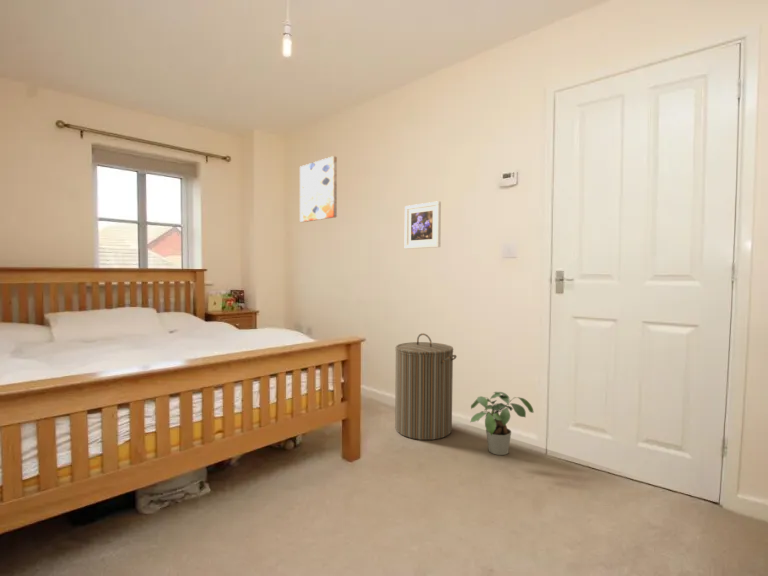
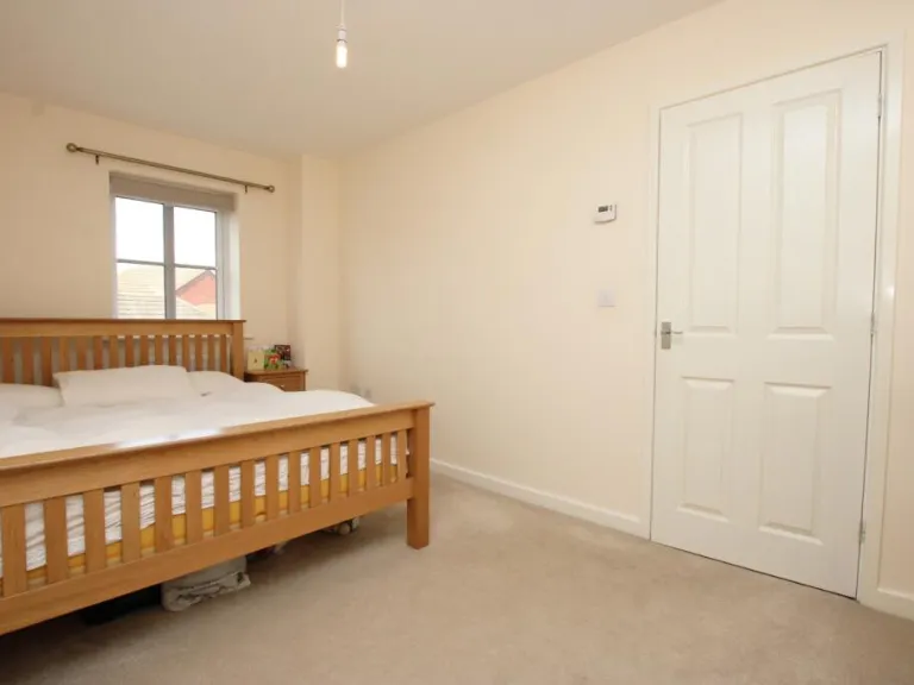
- potted plant [469,391,535,456]
- laundry hamper [394,332,457,441]
- wall art [299,155,338,223]
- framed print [404,200,442,250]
